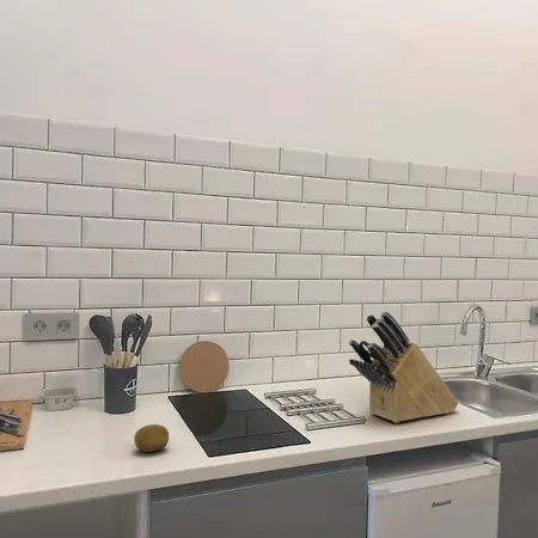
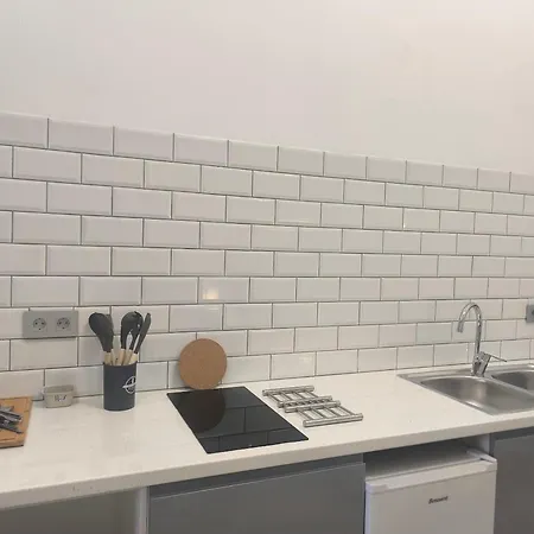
- fruit [133,423,170,453]
- knife block [348,310,459,423]
